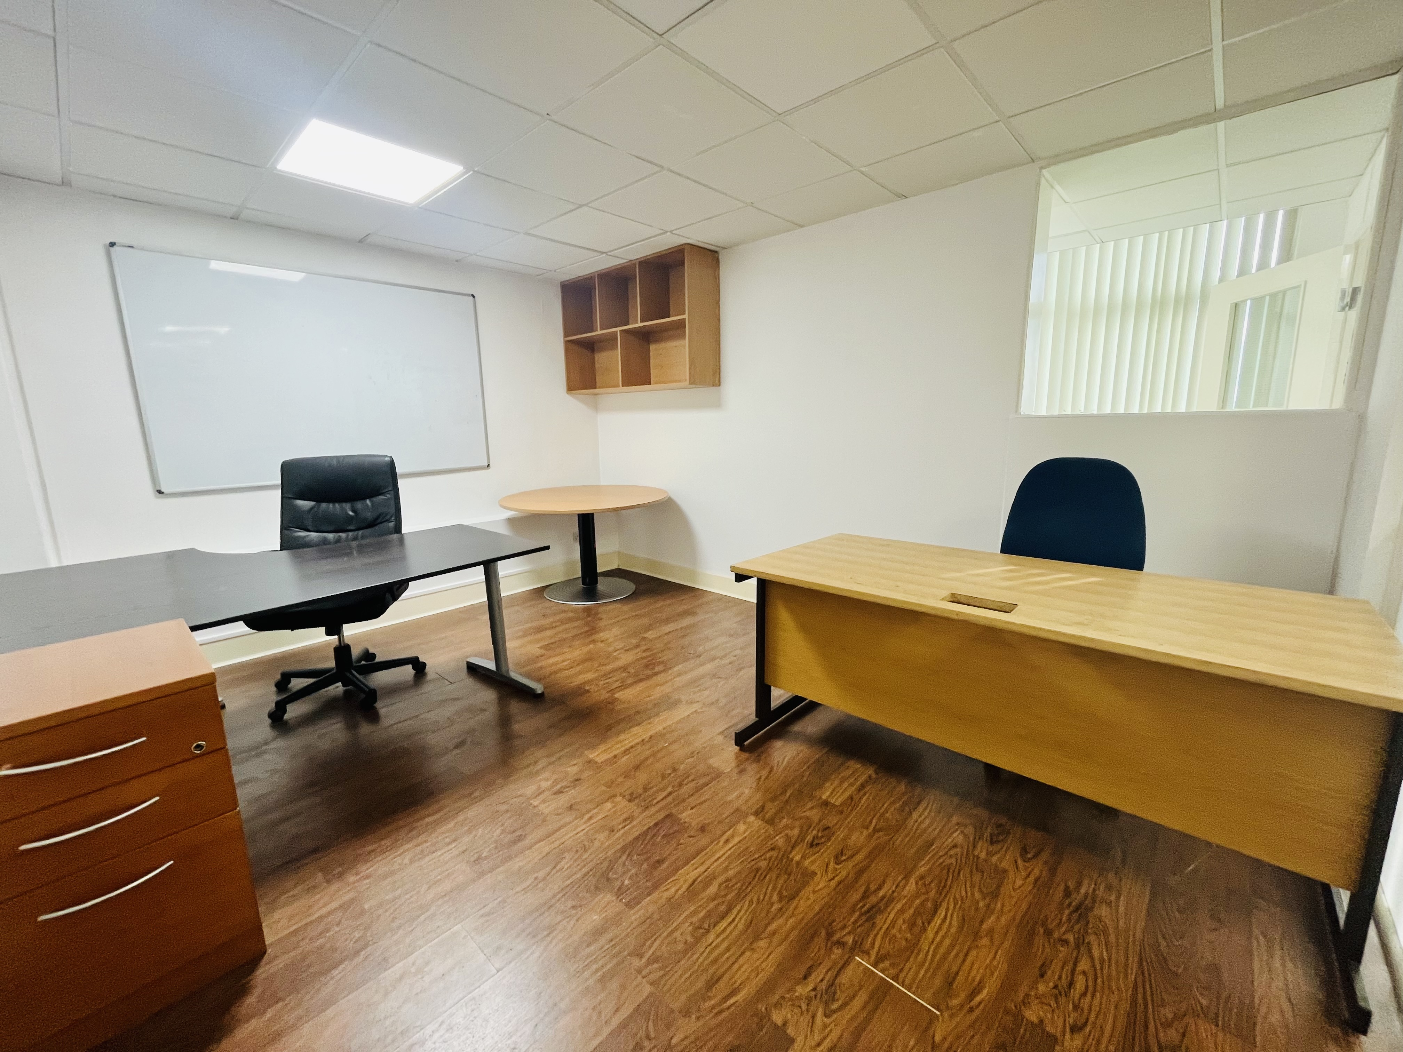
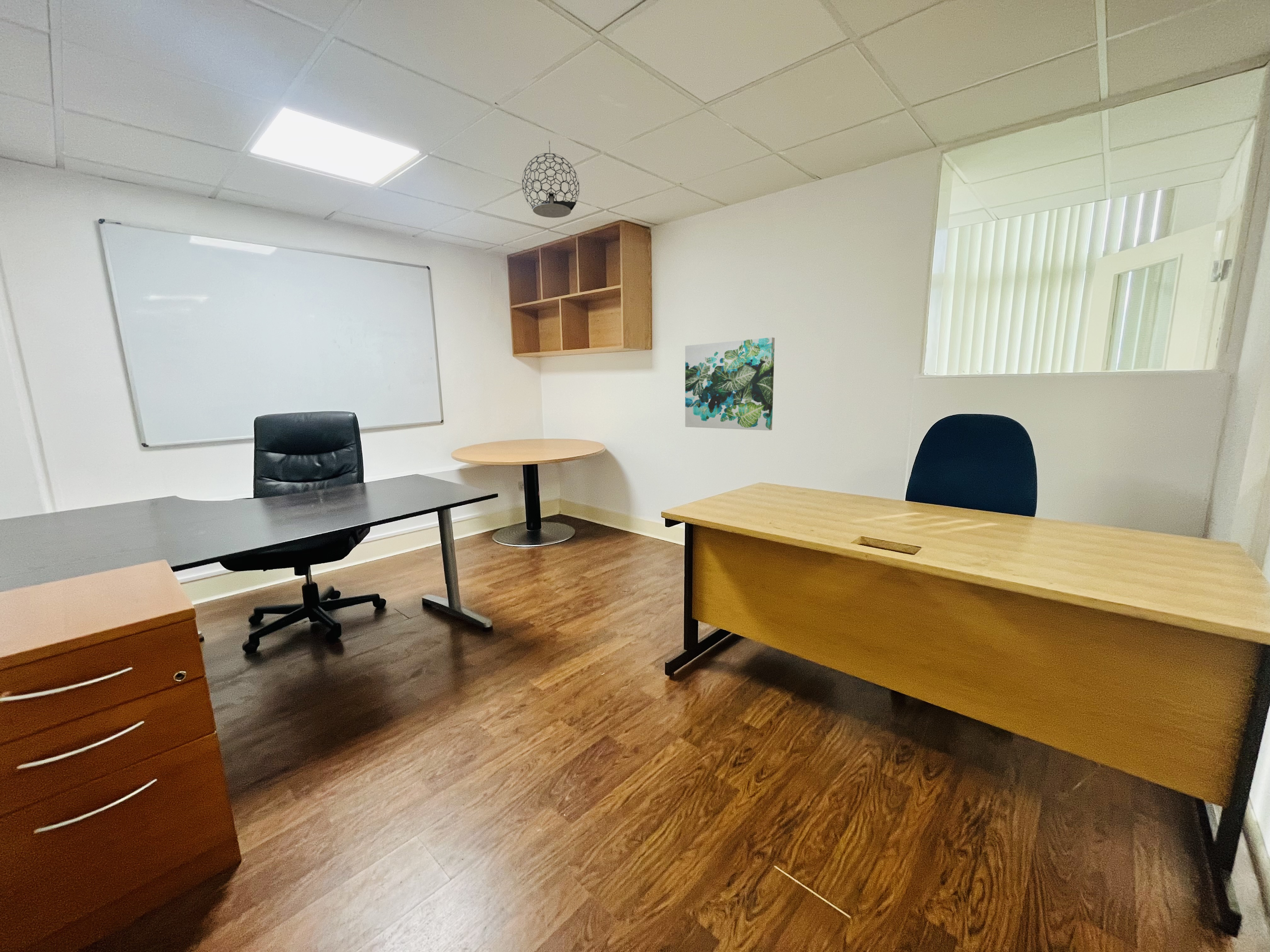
+ wall art [685,337,775,431]
+ pendant light [522,139,580,218]
